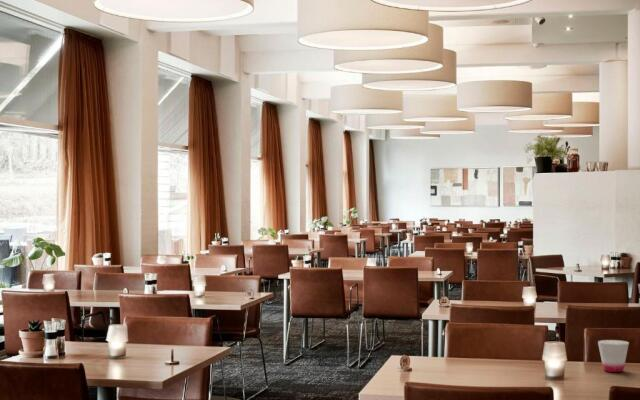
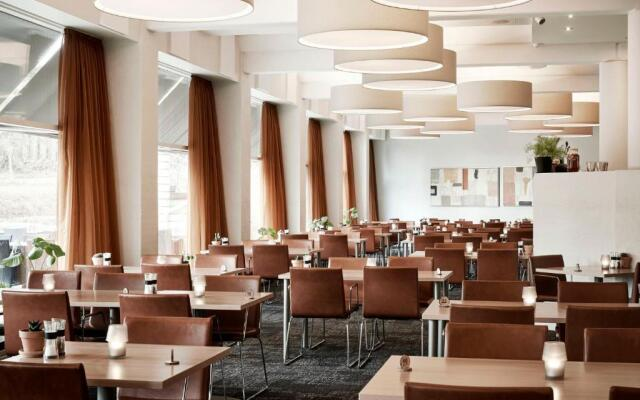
- cup [597,339,630,373]
